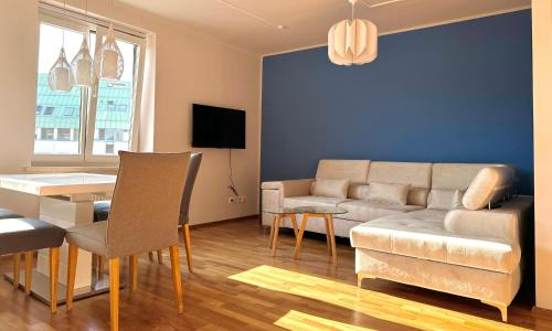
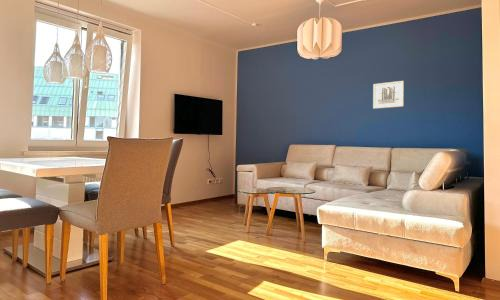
+ wall art [372,80,405,110]
